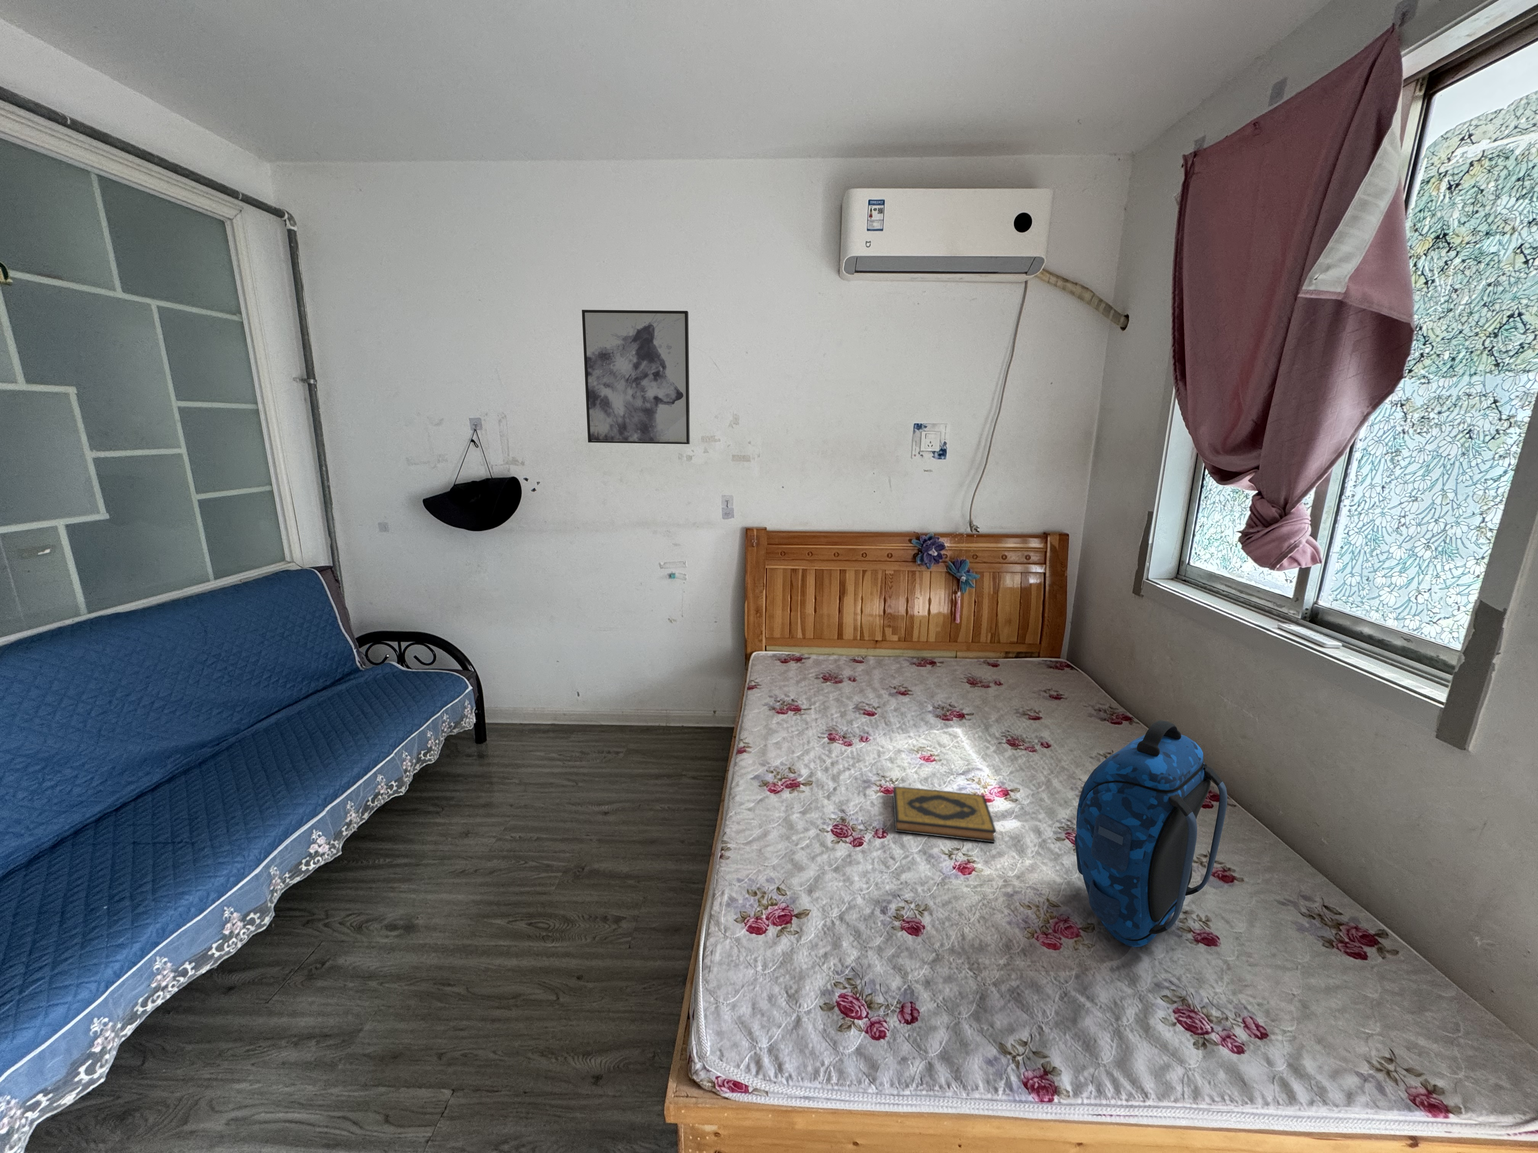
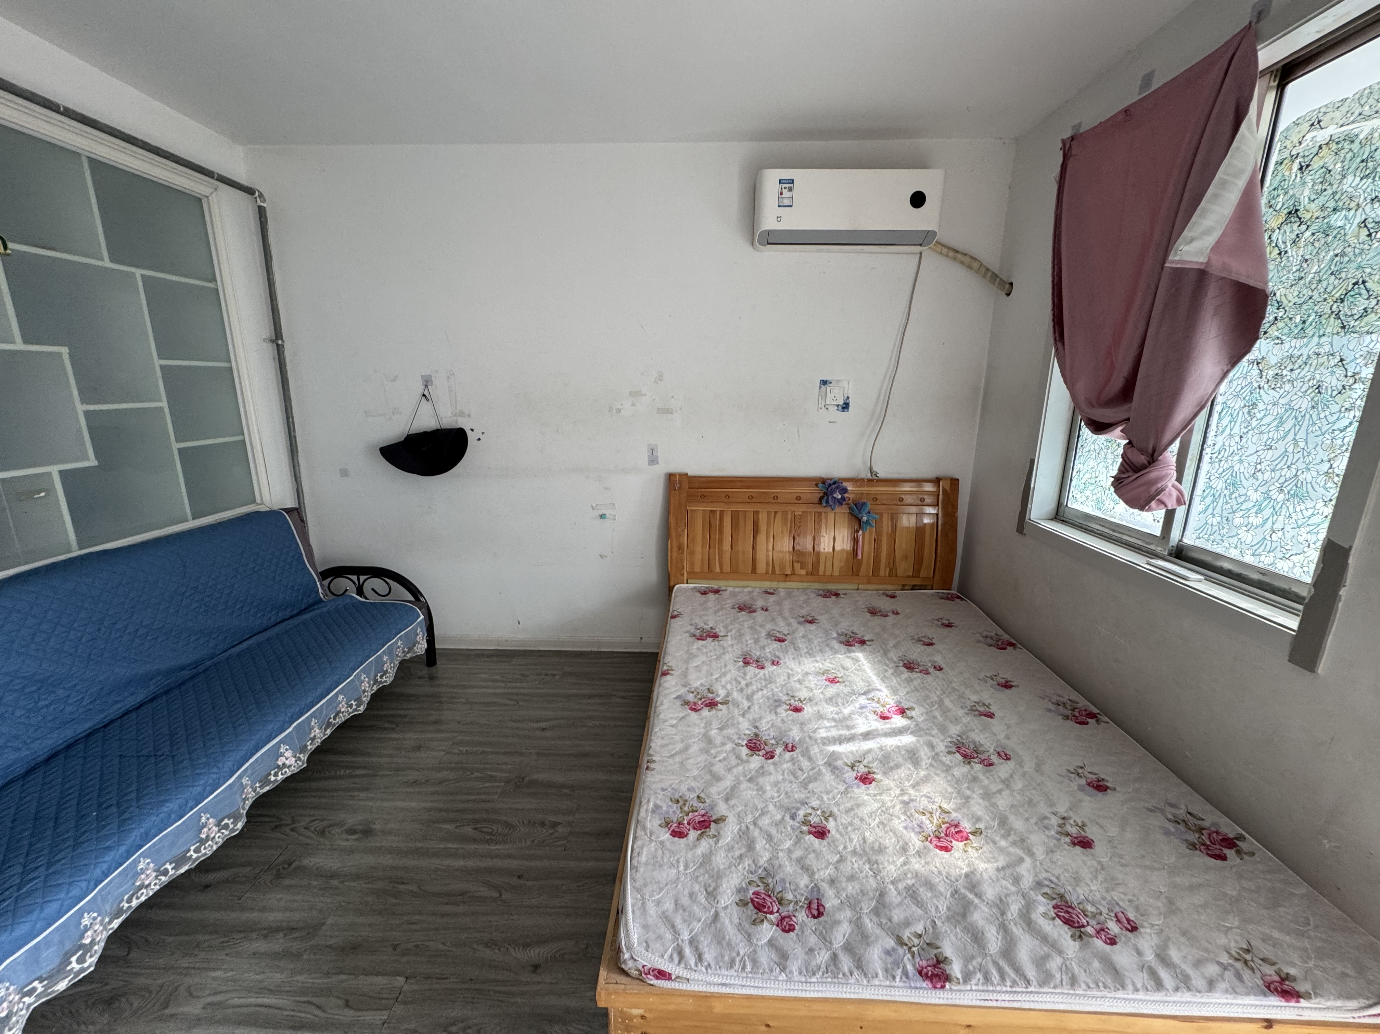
- backpack [1074,719,1228,947]
- hardback book [893,786,997,843]
- wall art [581,309,690,444]
